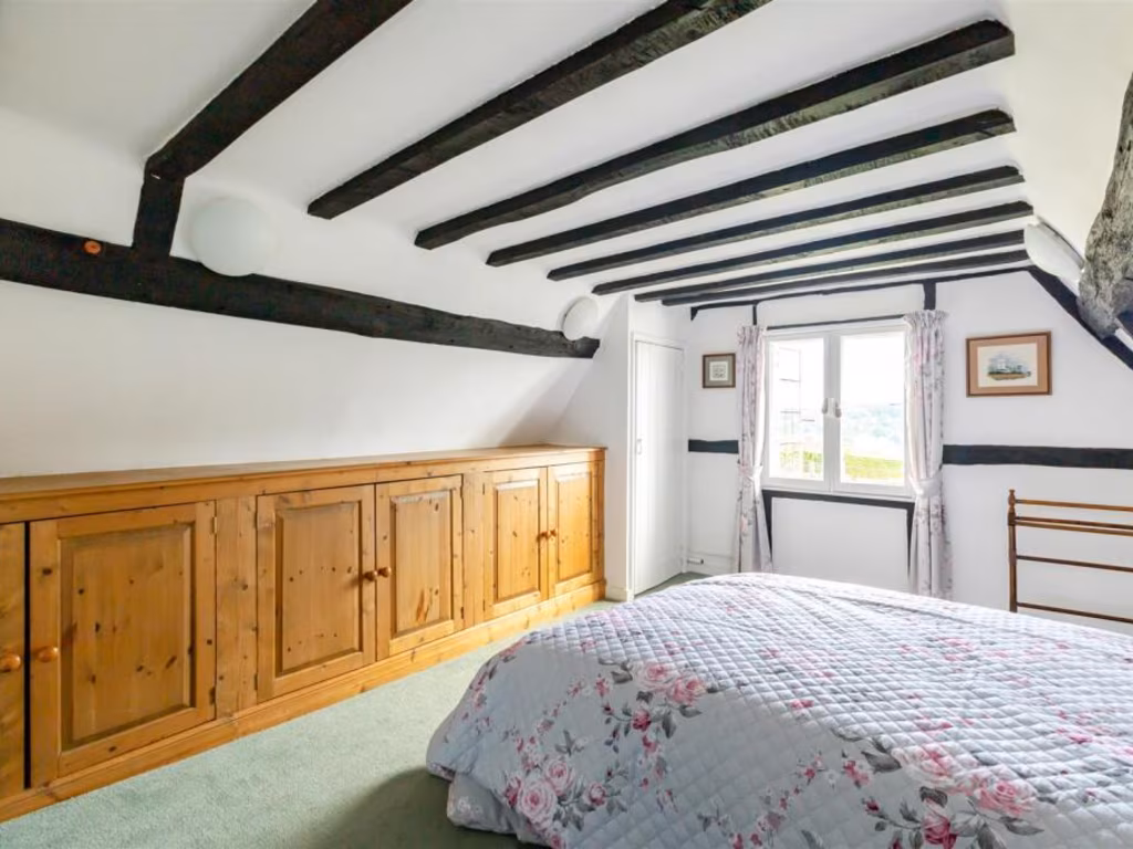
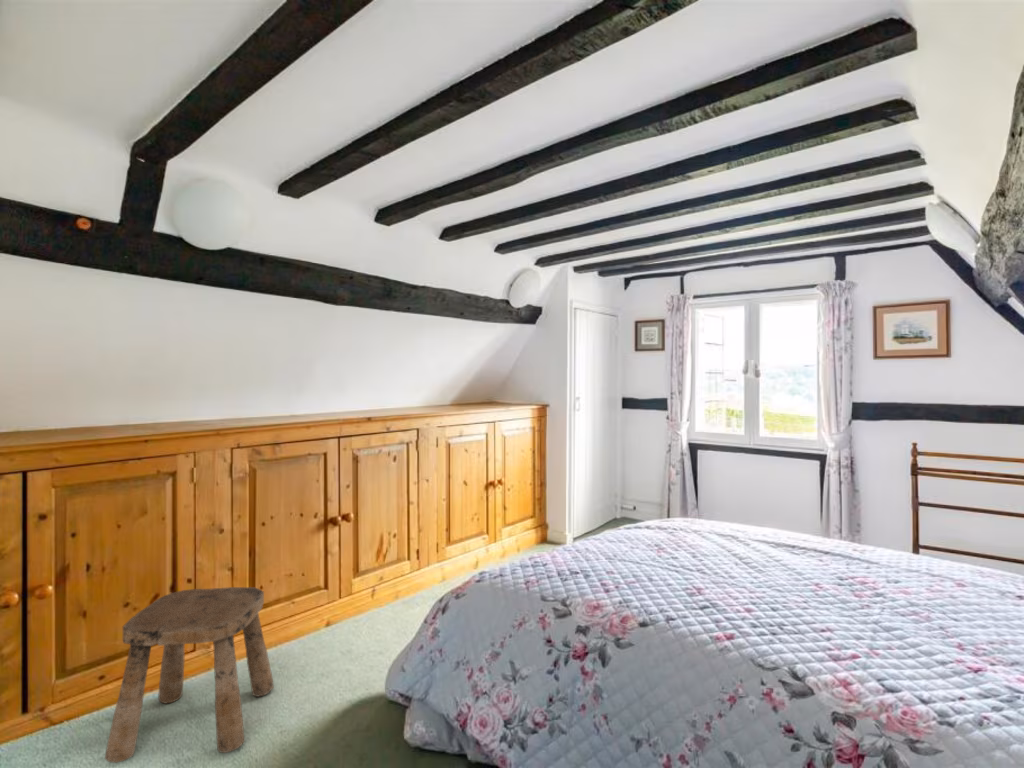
+ stool [104,586,275,764]
